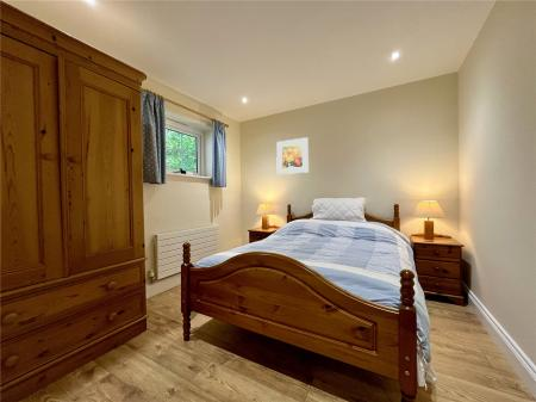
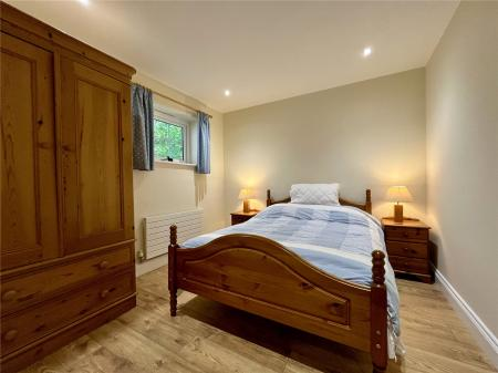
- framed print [275,136,310,175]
